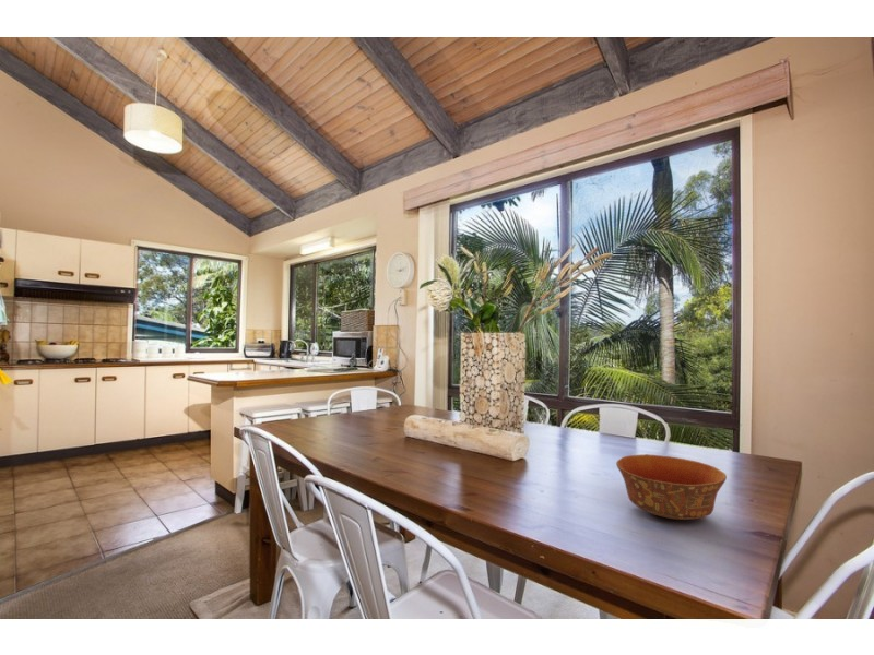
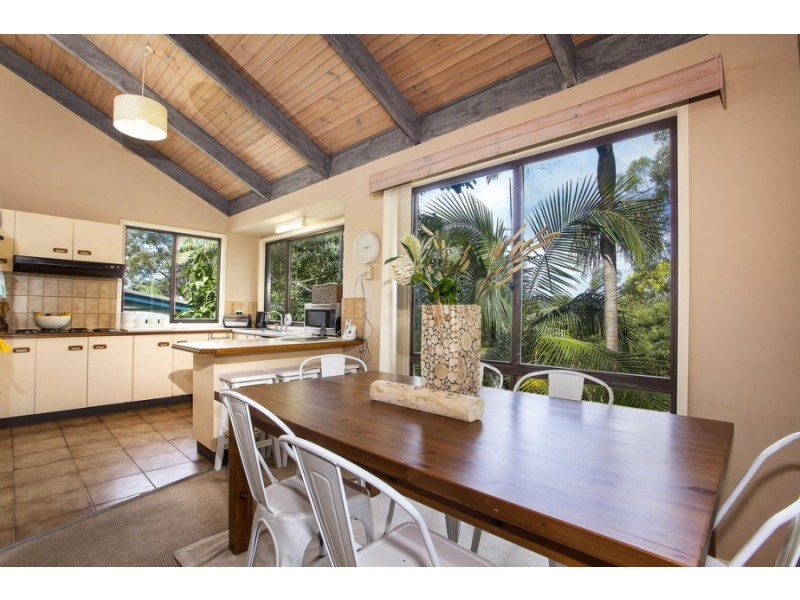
- bowl [615,453,728,521]
